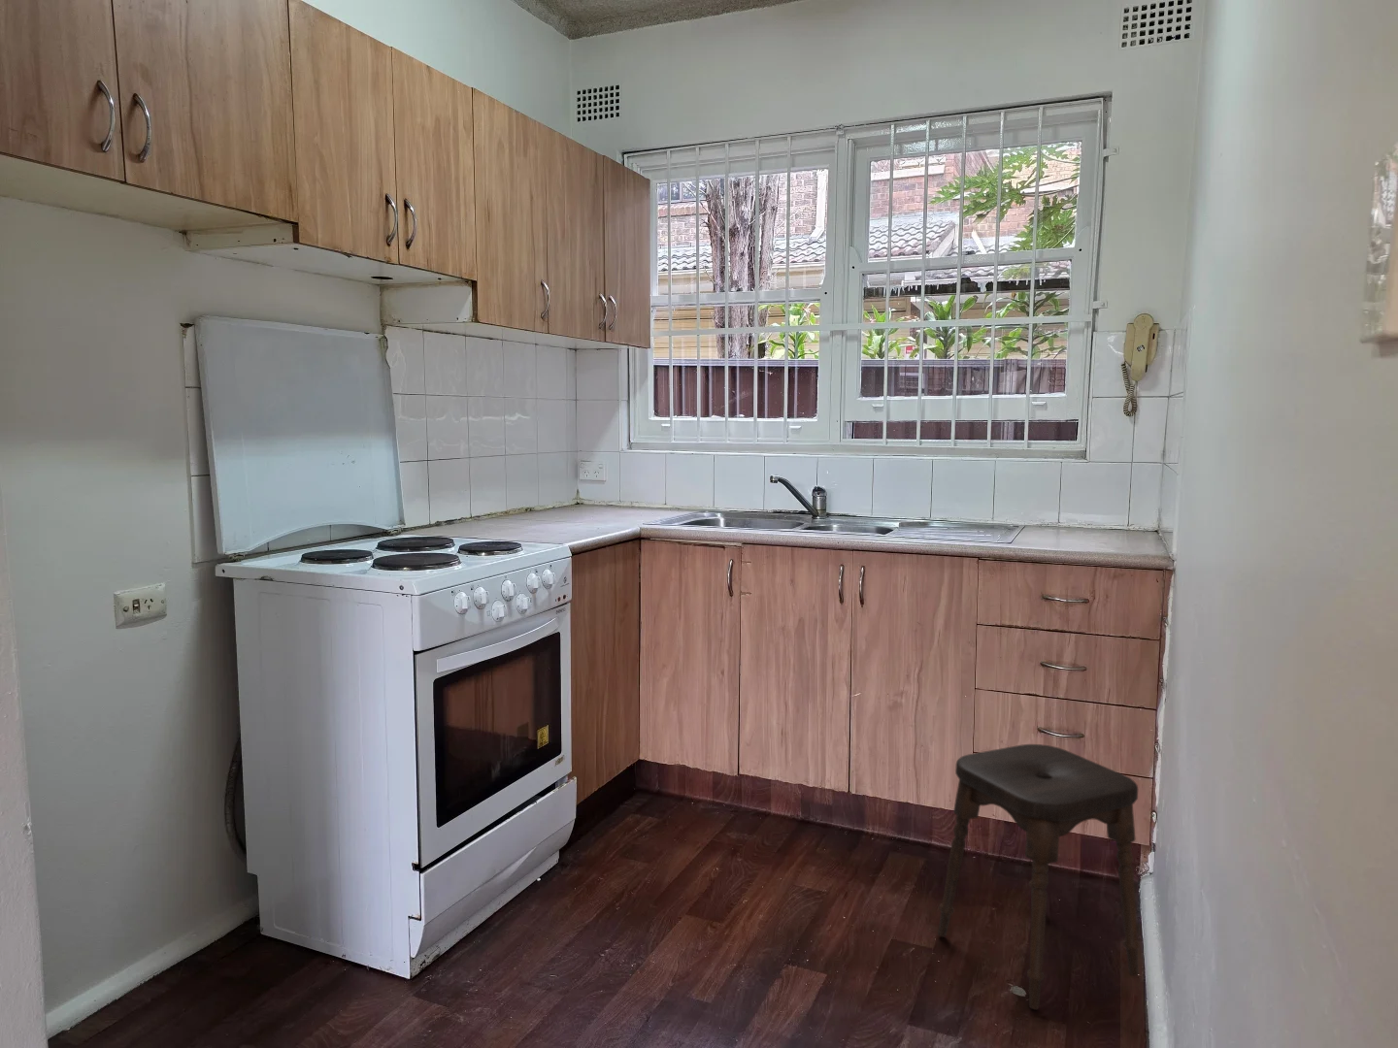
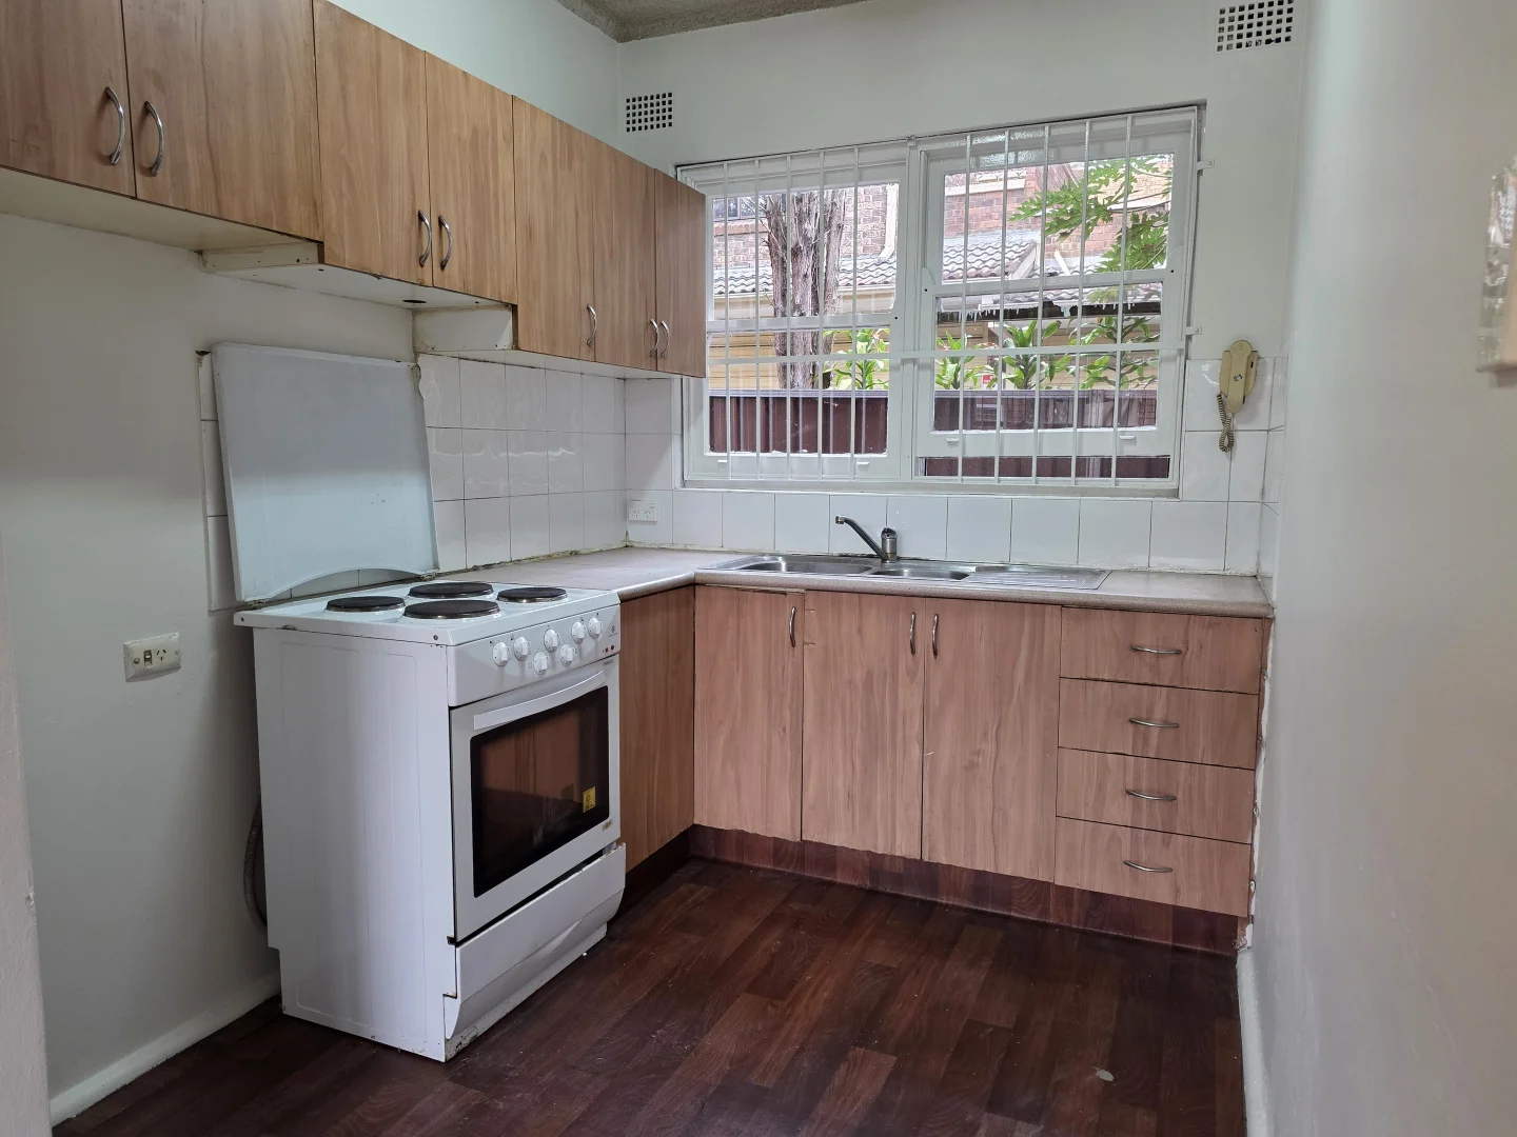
- stool [937,743,1140,1012]
